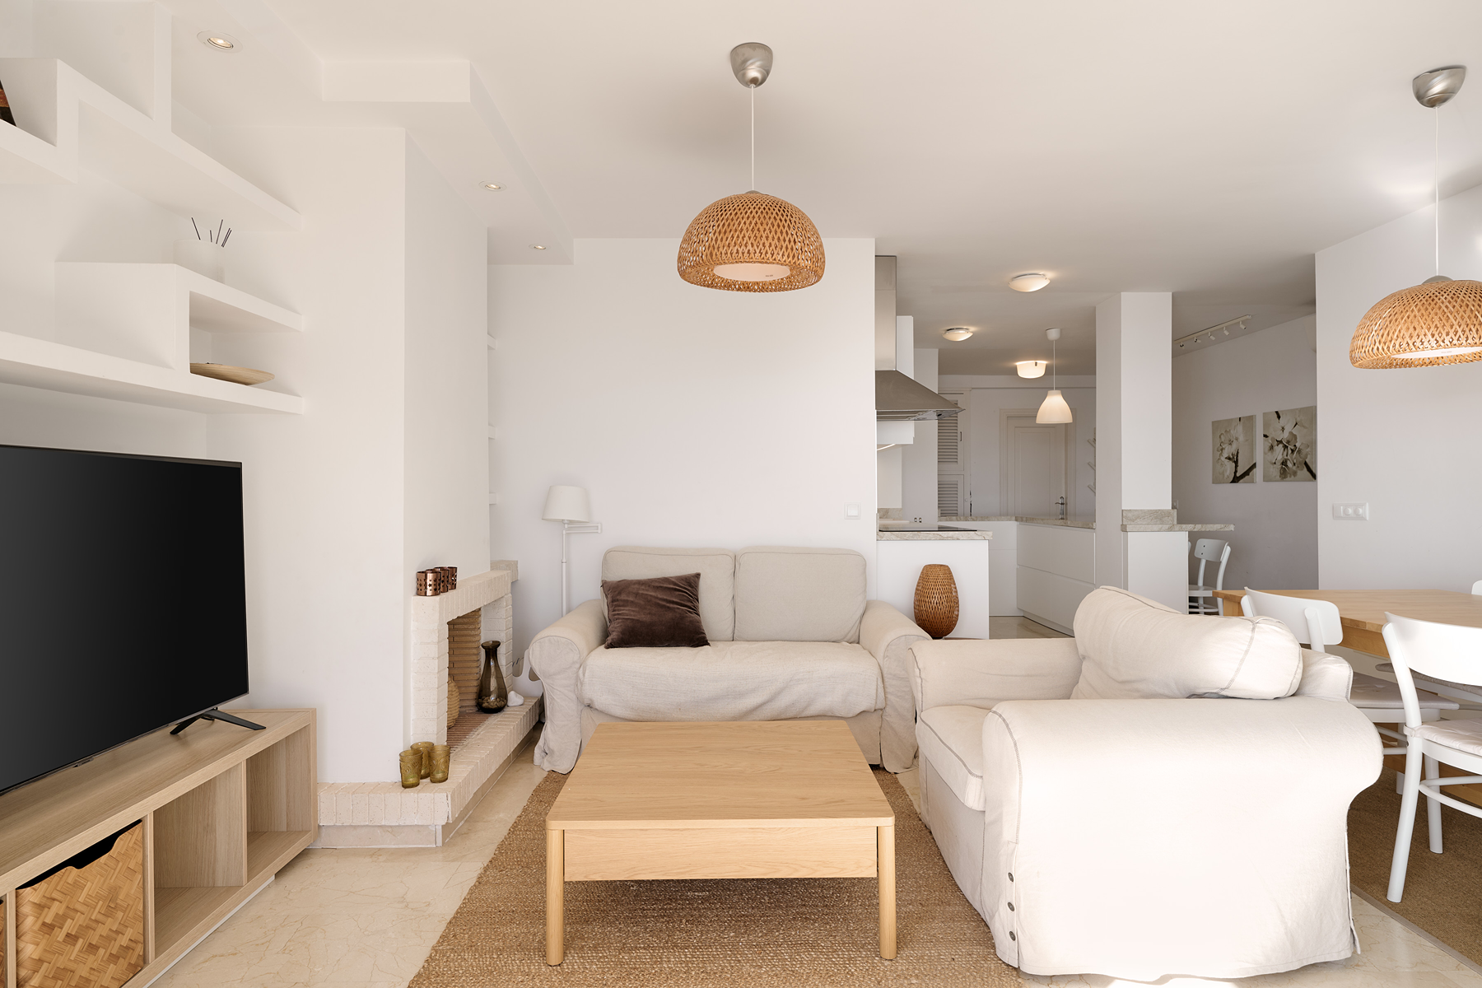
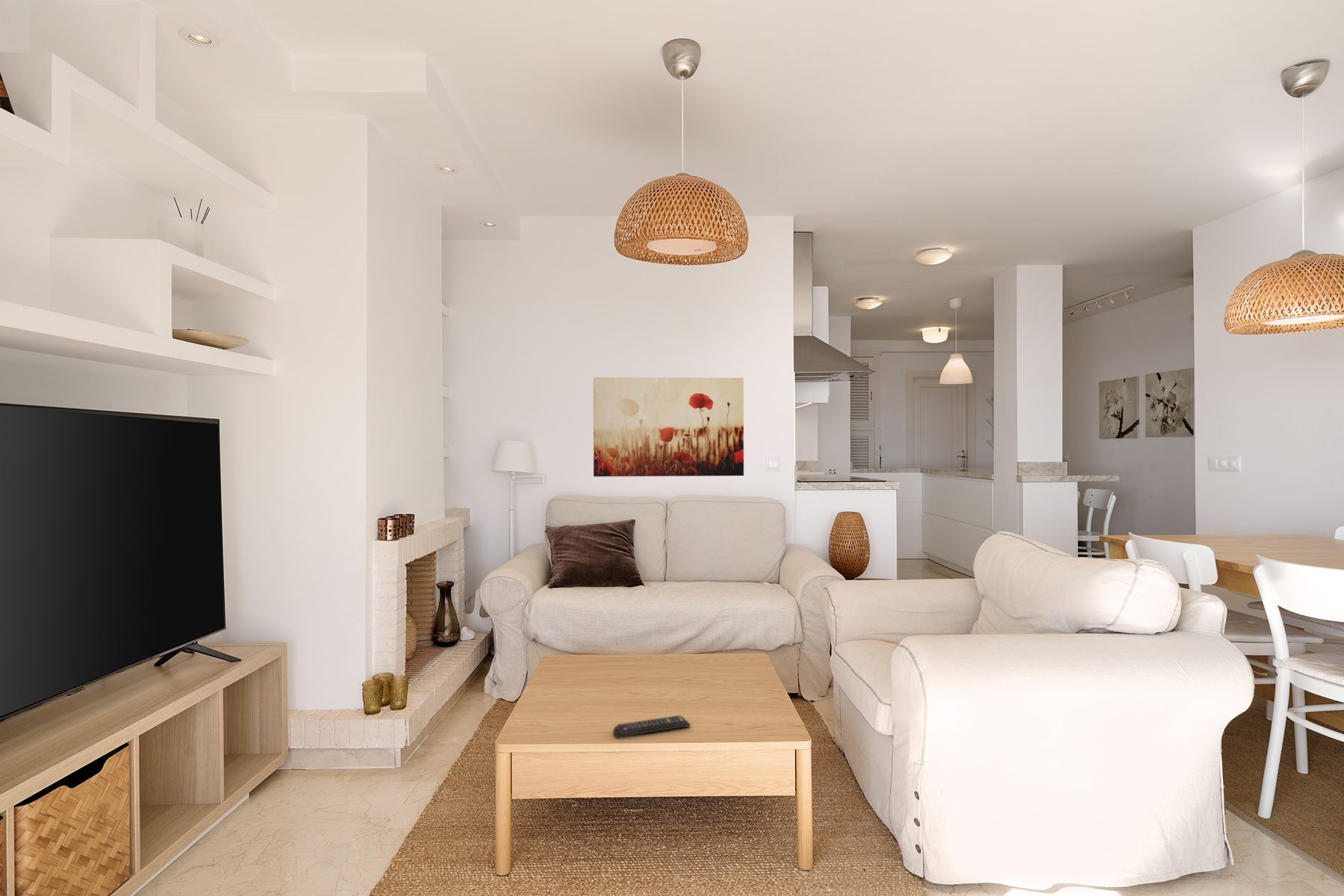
+ wall art [593,376,744,477]
+ remote control [612,715,691,738]
